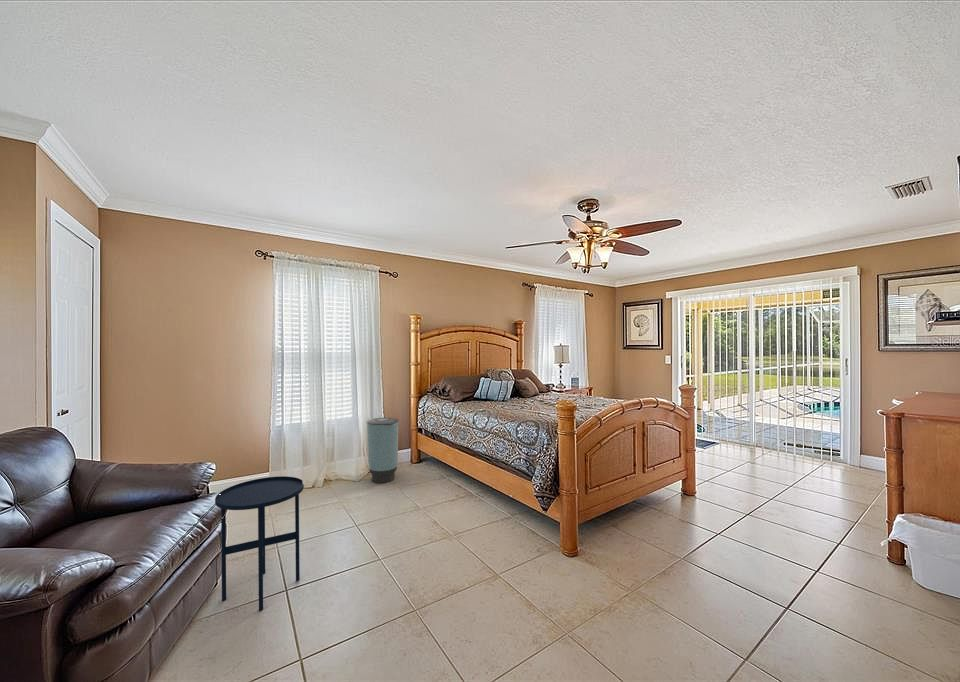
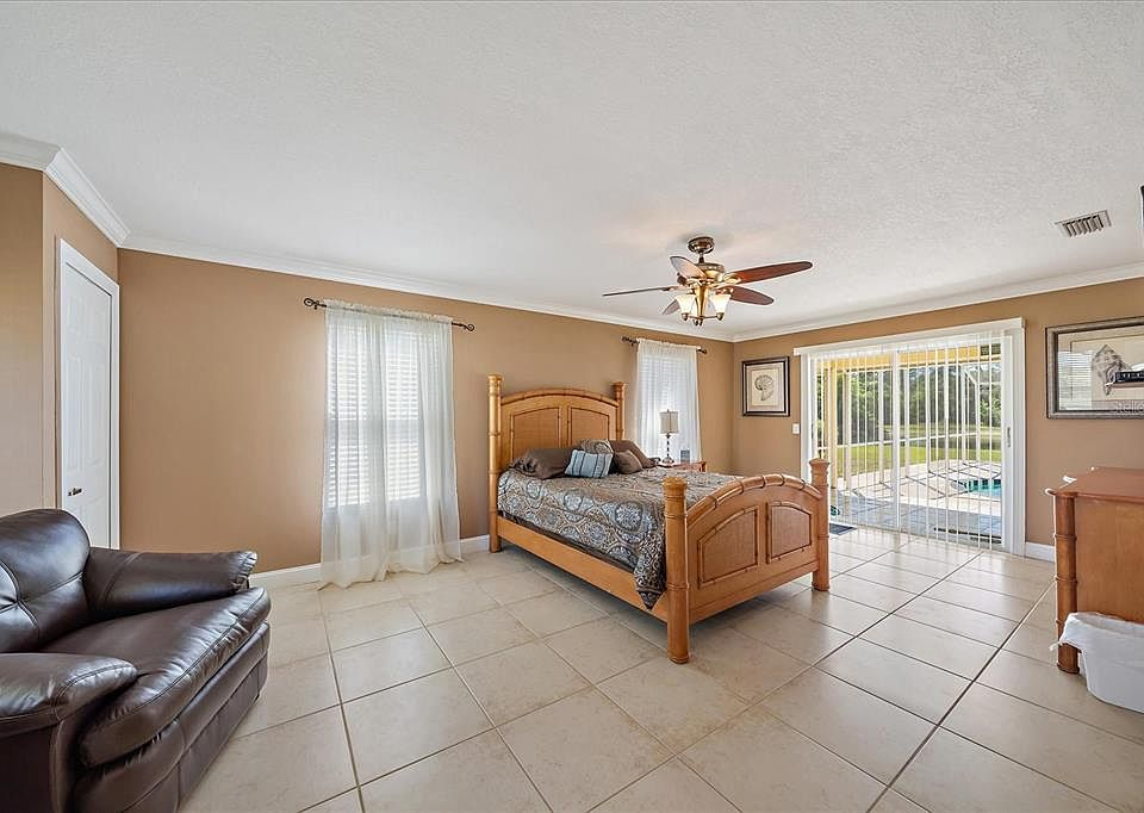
- side table [214,475,305,612]
- trash can [366,417,400,484]
